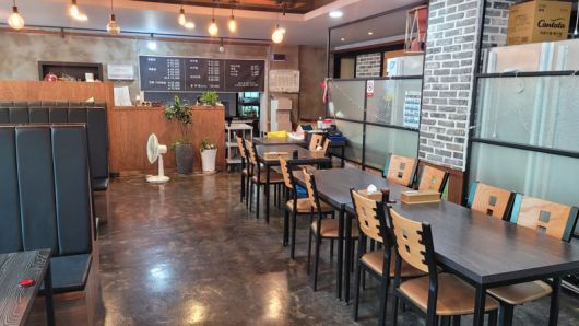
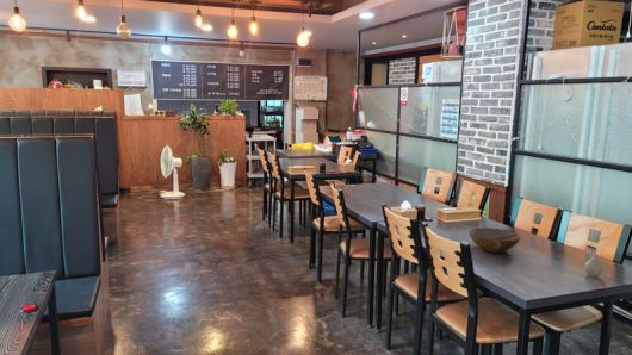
+ bowl [467,226,522,254]
+ vase [583,253,605,278]
